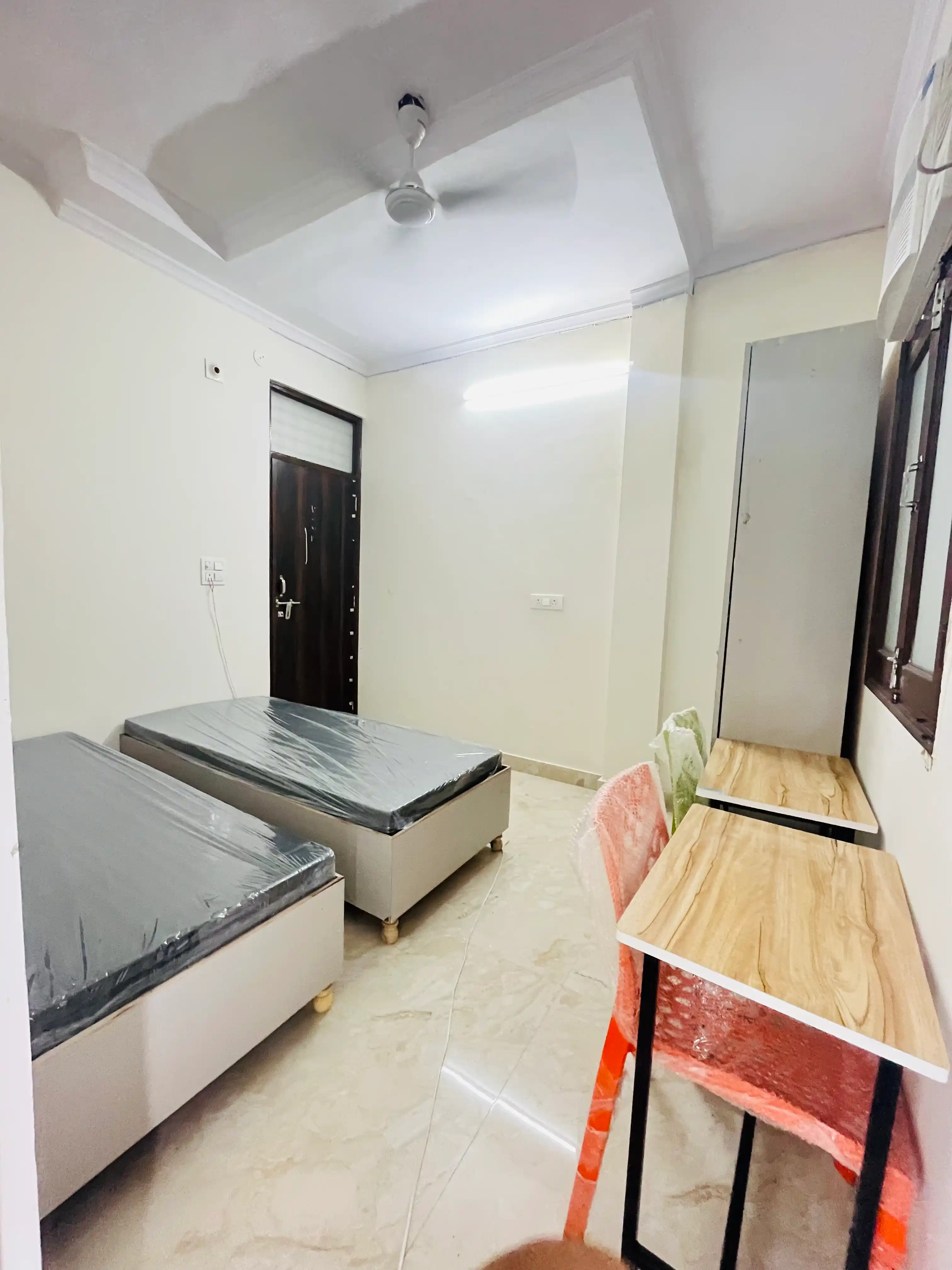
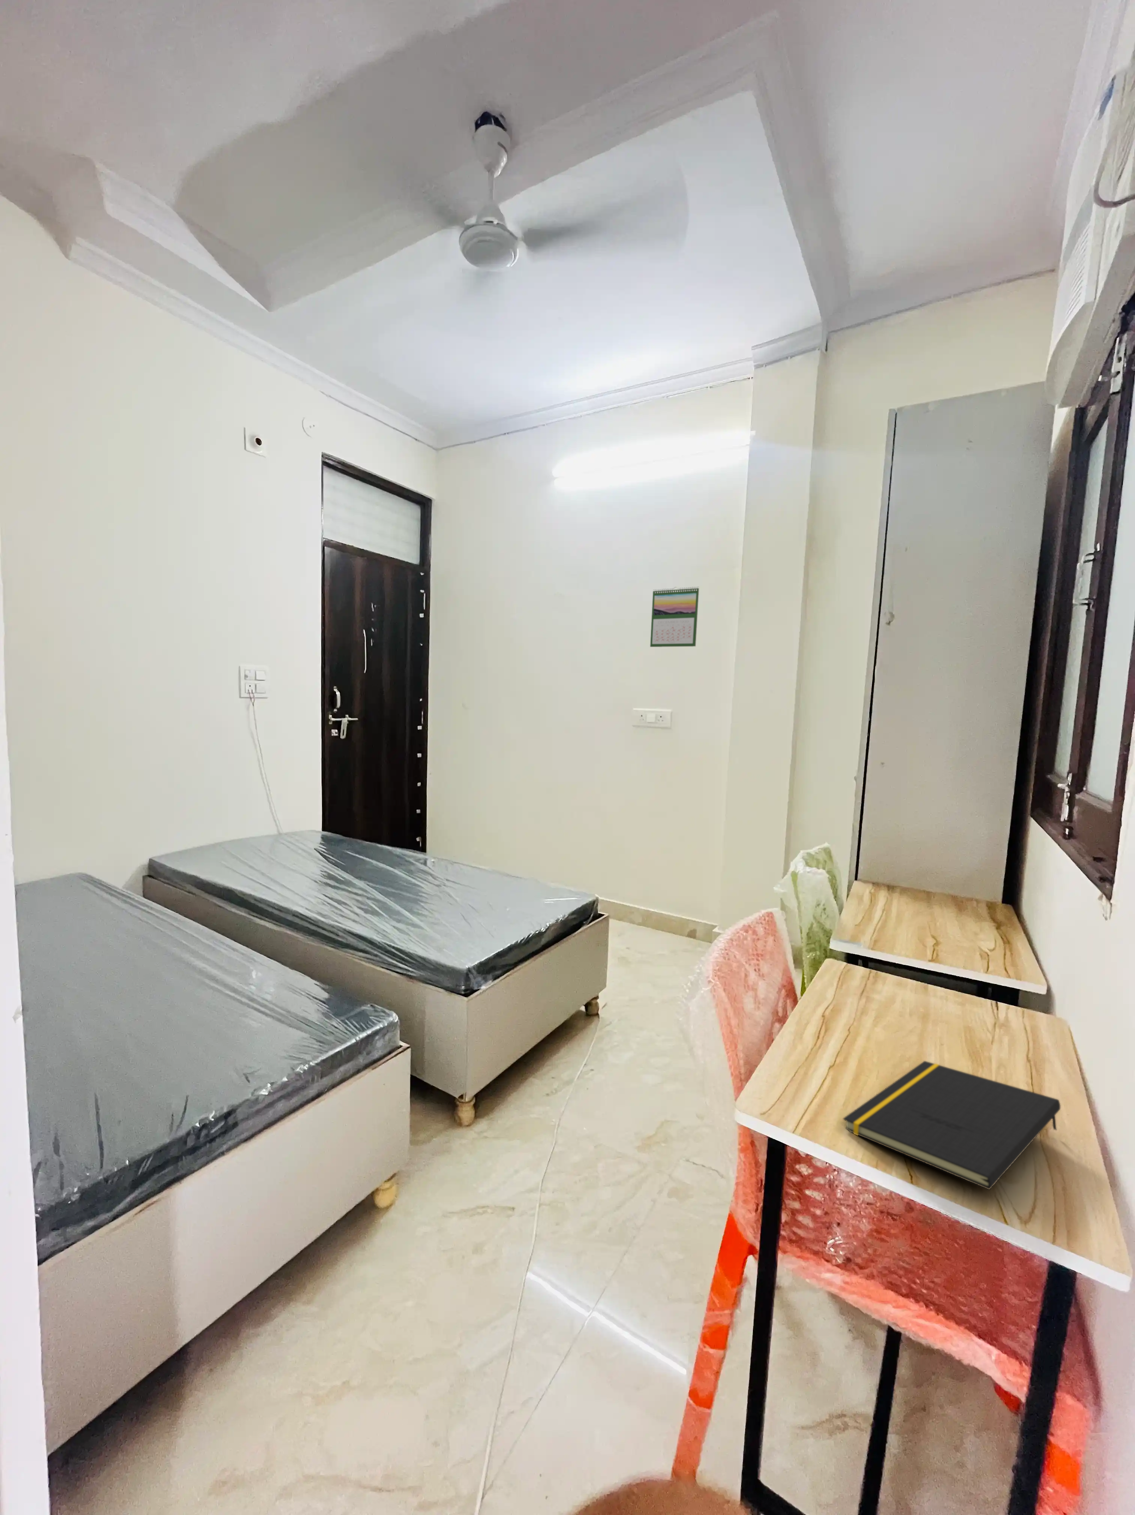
+ calendar [650,586,700,648]
+ notepad [843,1060,1061,1191]
